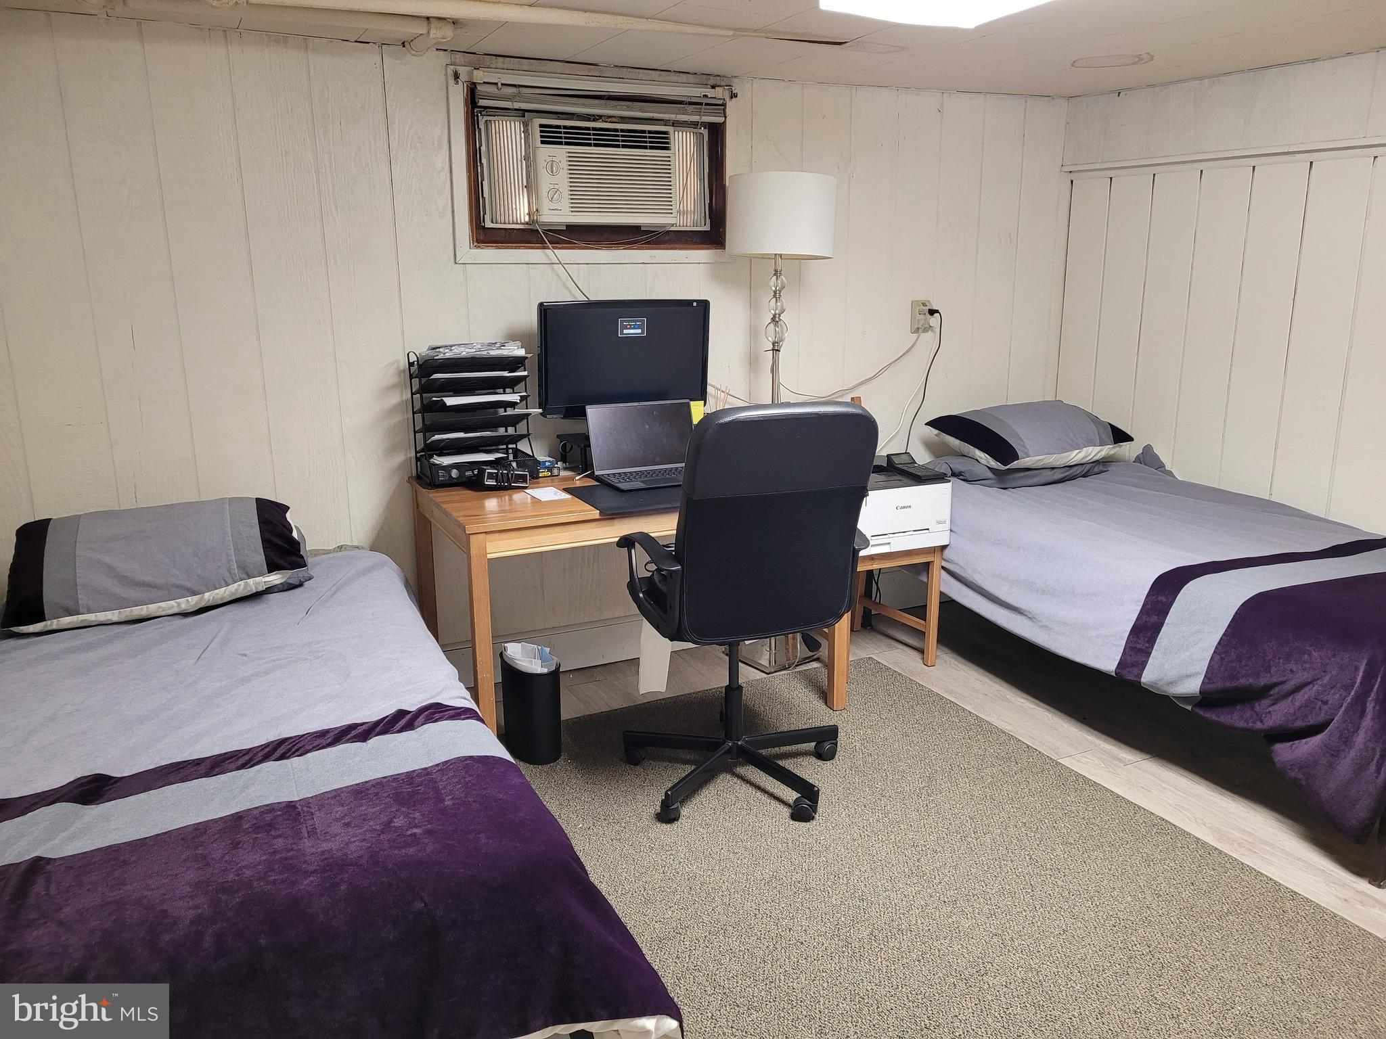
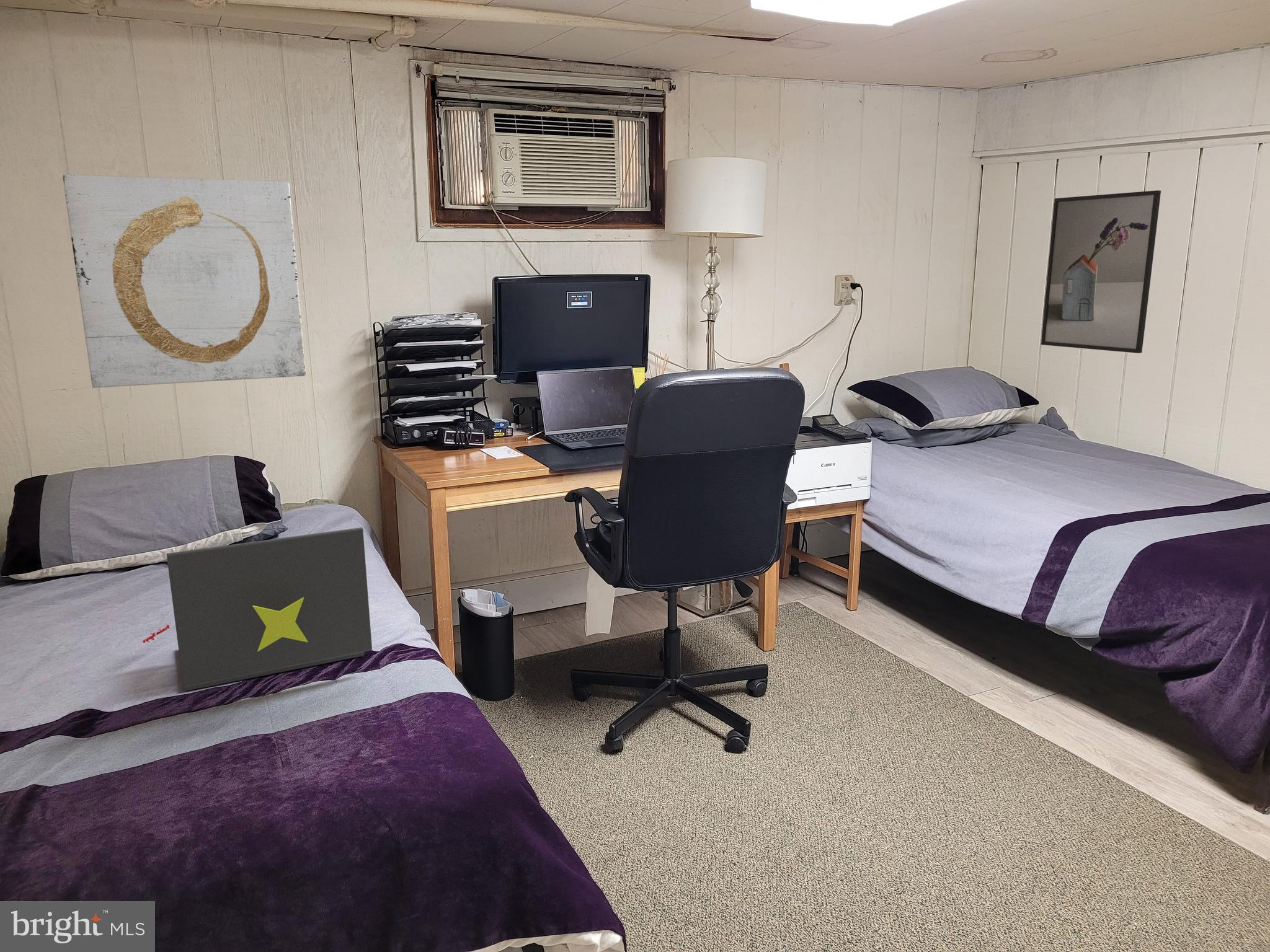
+ laptop [142,527,373,691]
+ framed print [1041,190,1161,354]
+ wall art [62,174,306,389]
